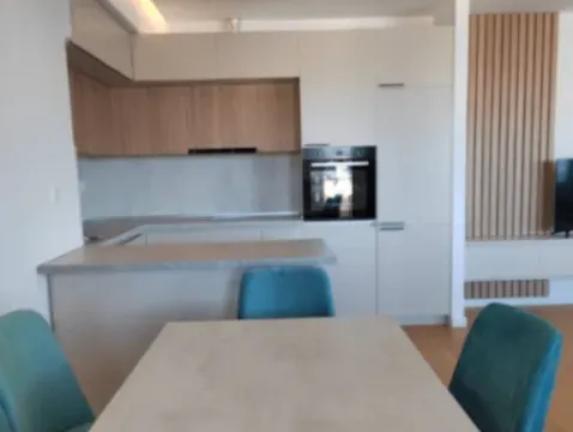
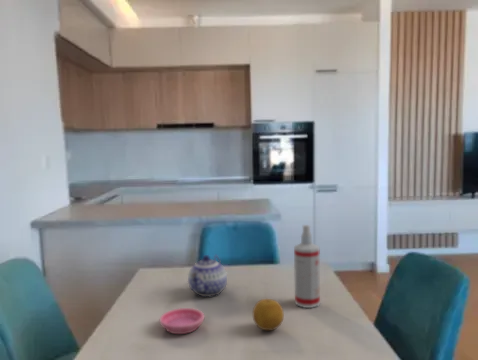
+ saucer [159,307,205,335]
+ teapot [187,254,228,298]
+ spray bottle [293,224,321,309]
+ fruit [252,298,285,331]
